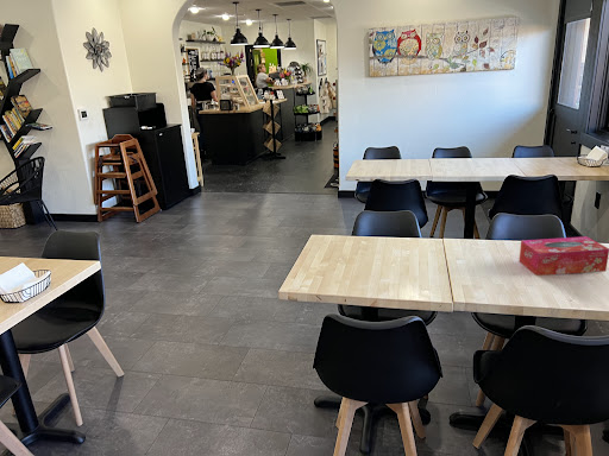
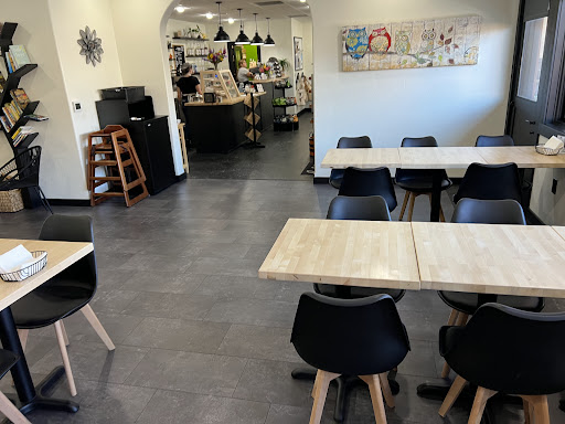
- tissue box [519,235,609,277]
